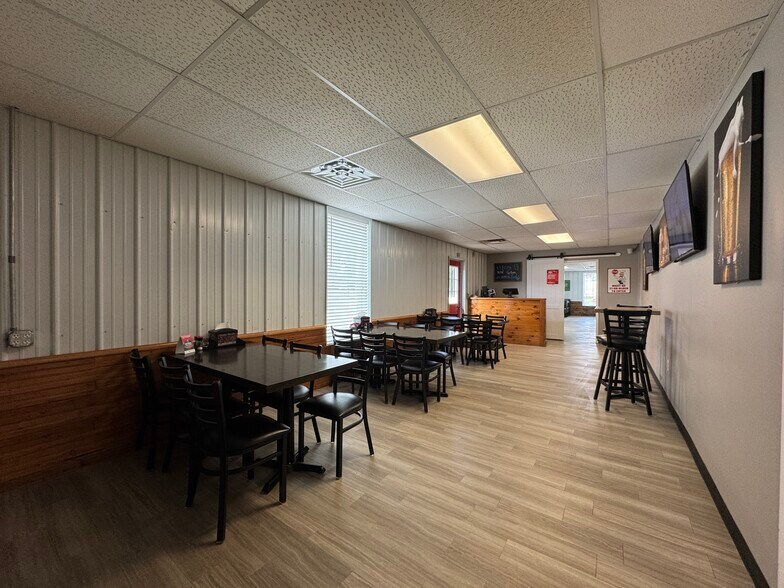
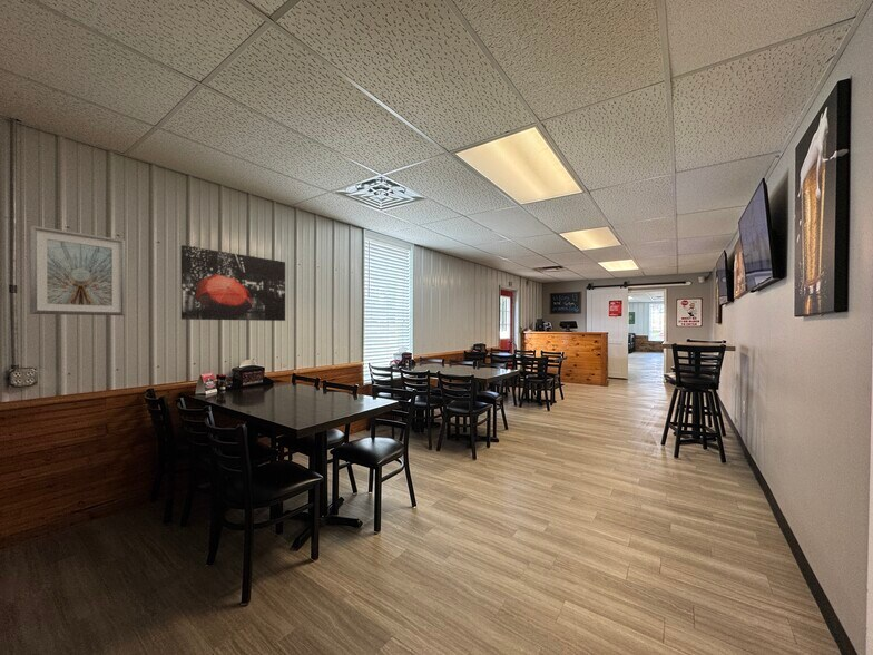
+ picture frame [29,225,127,316]
+ wall art [180,244,286,322]
